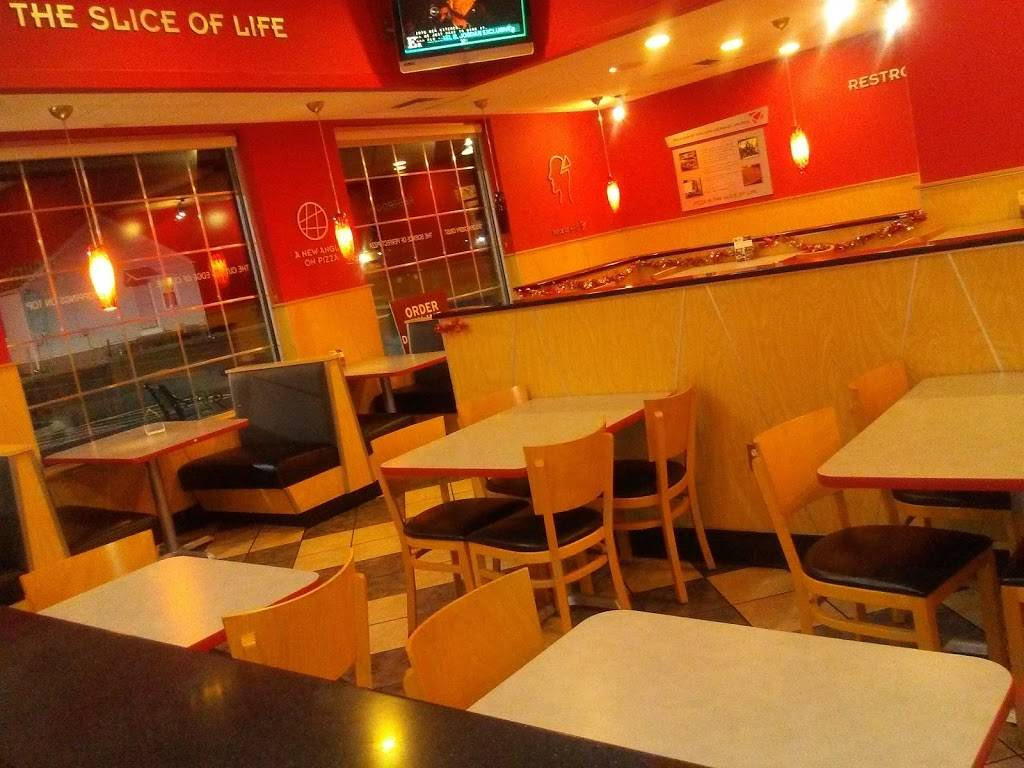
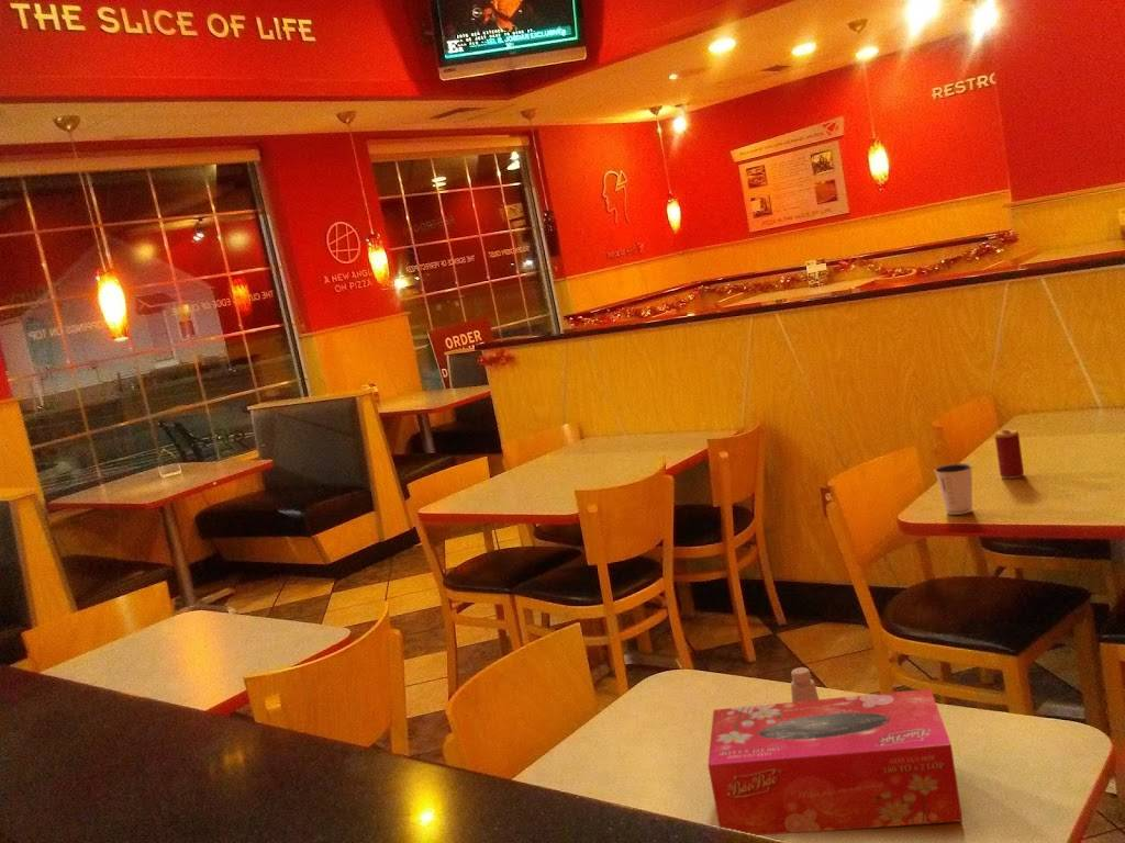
+ dixie cup [934,462,973,516]
+ beverage can [993,428,1025,480]
+ tissue box [706,688,964,836]
+ saltshaker [790,666,820,702]
